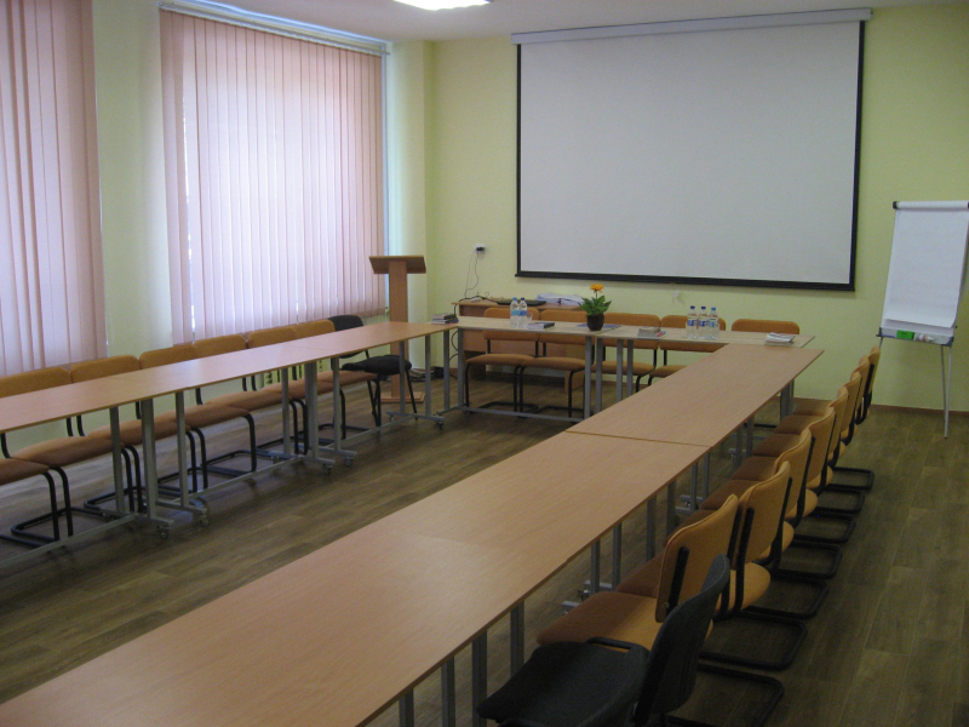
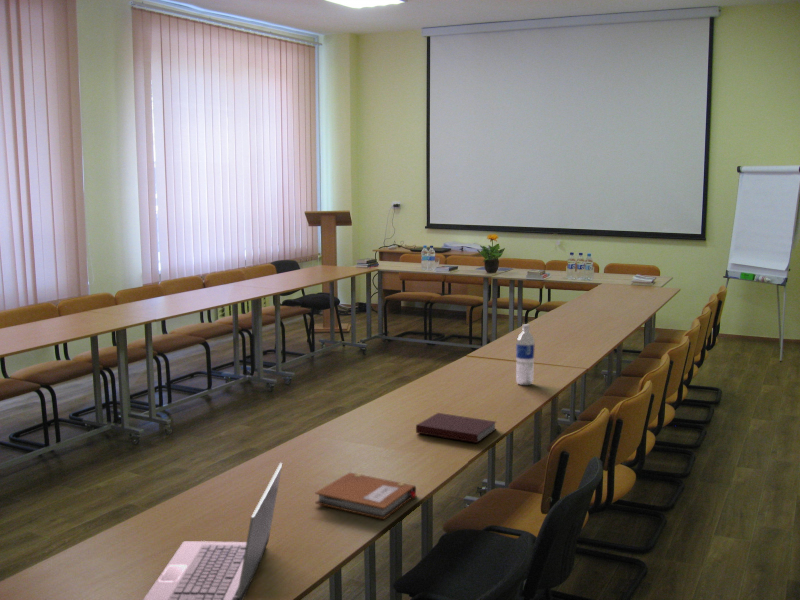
+ notebook [415,412,497,444]
+ laptop computer [142,462,283,600]
+ water bottle [515,323,535,386]
+ notebook [314,472,417,520]
